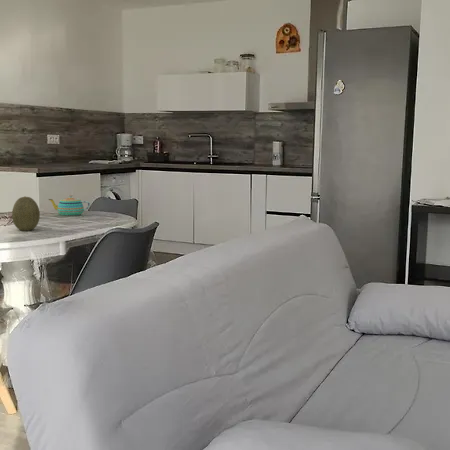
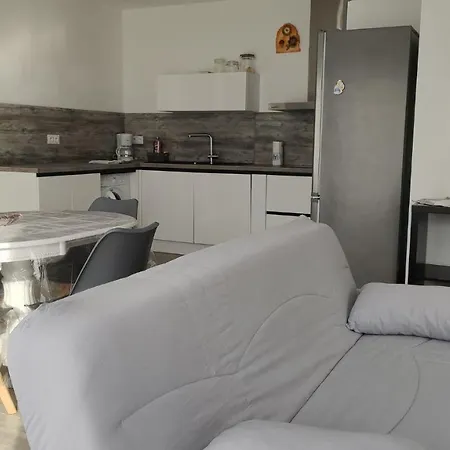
- teapot [48,194,91,217]
- fruit [11,196,41,232]
